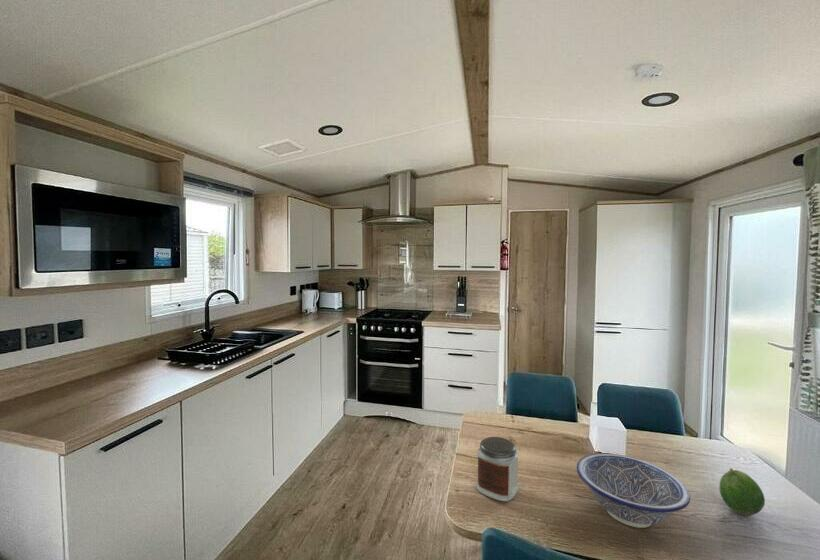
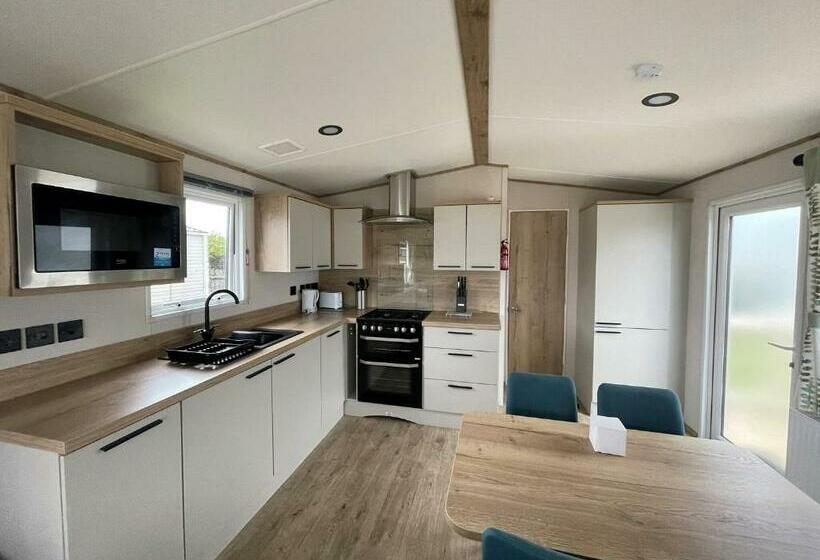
- jar [476,436,520,502]
- decorative bowl [576,452,691,529]
- fruit [719,467,766,517]
